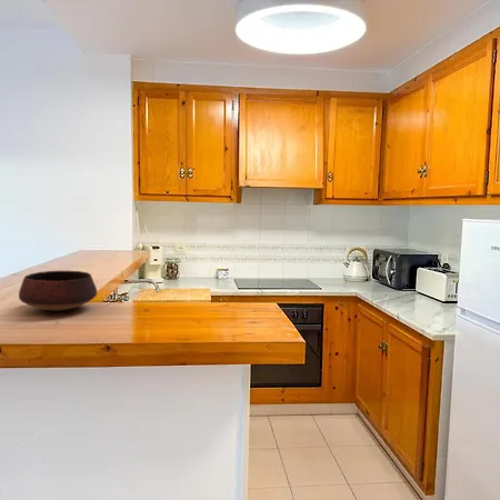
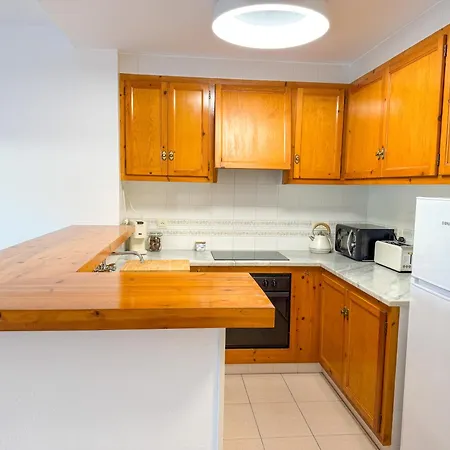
- bowl [18,270,98,312]
